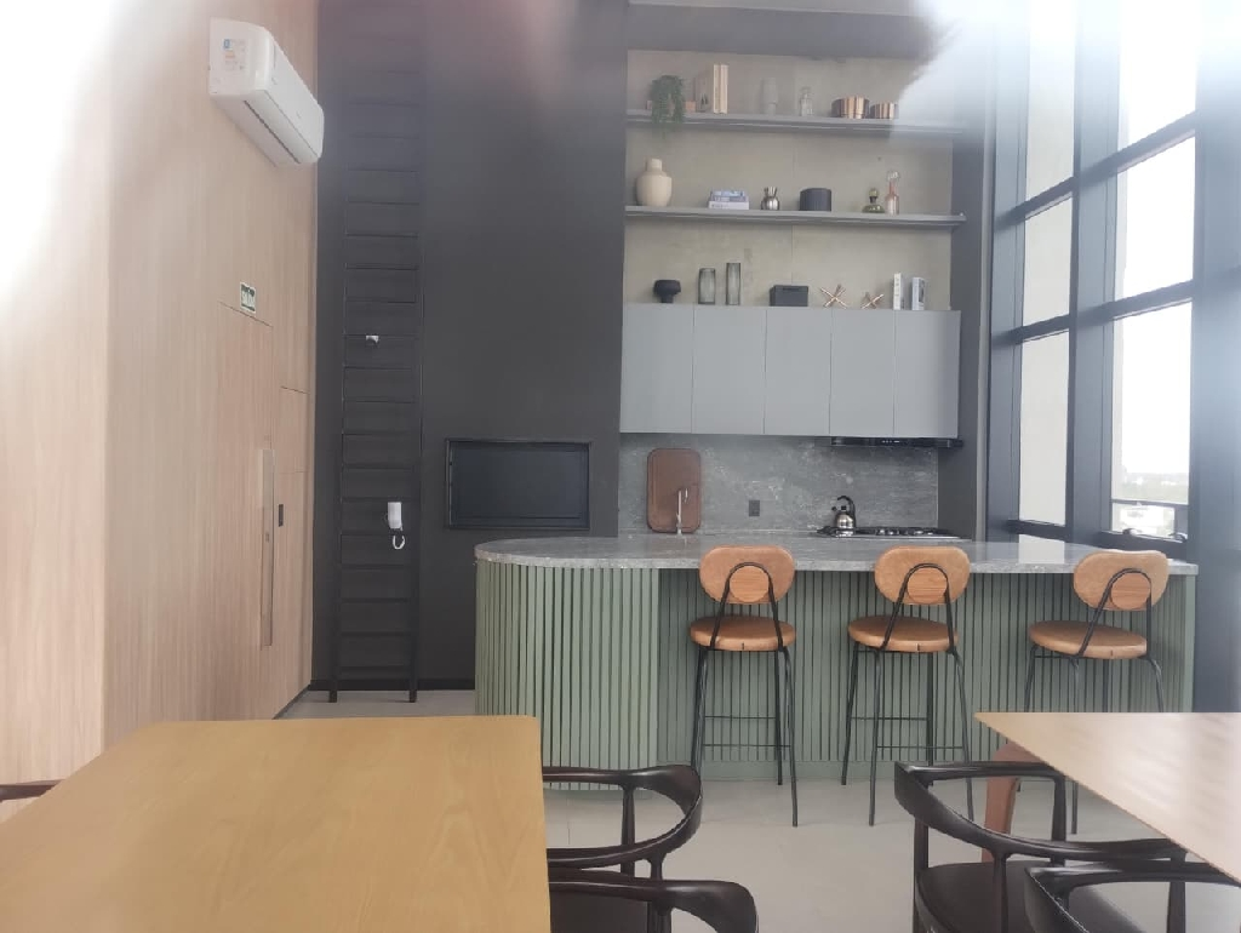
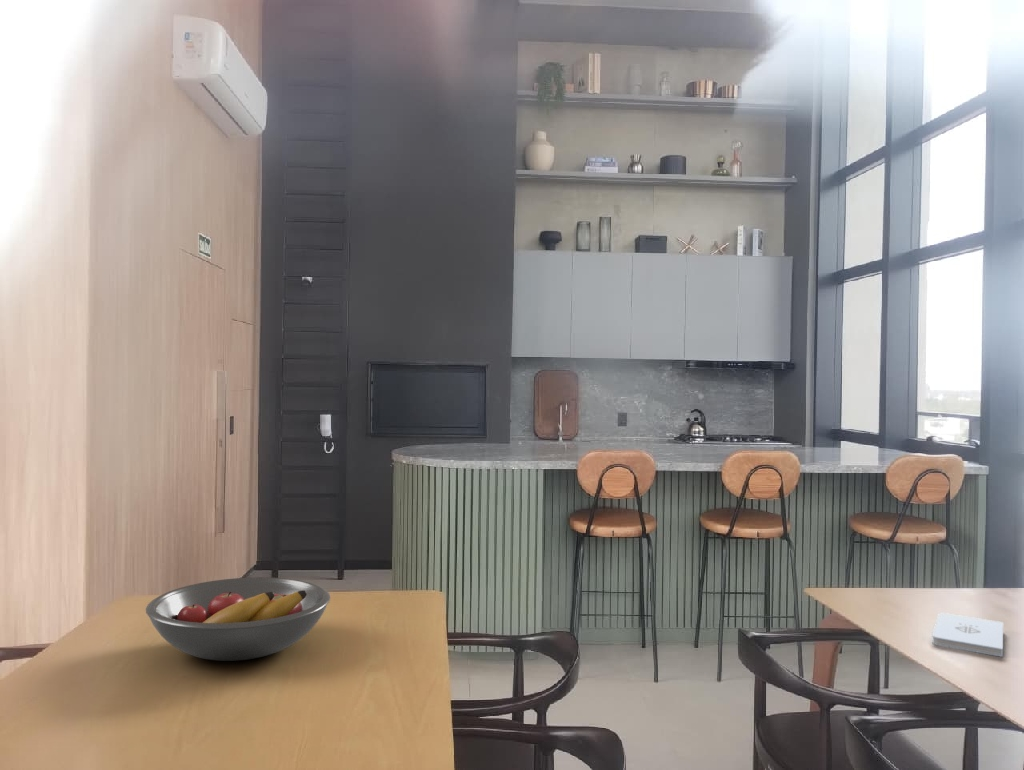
+ fruit bowl [145,576,331,662]
+ notepad [931,612,1004,658]
